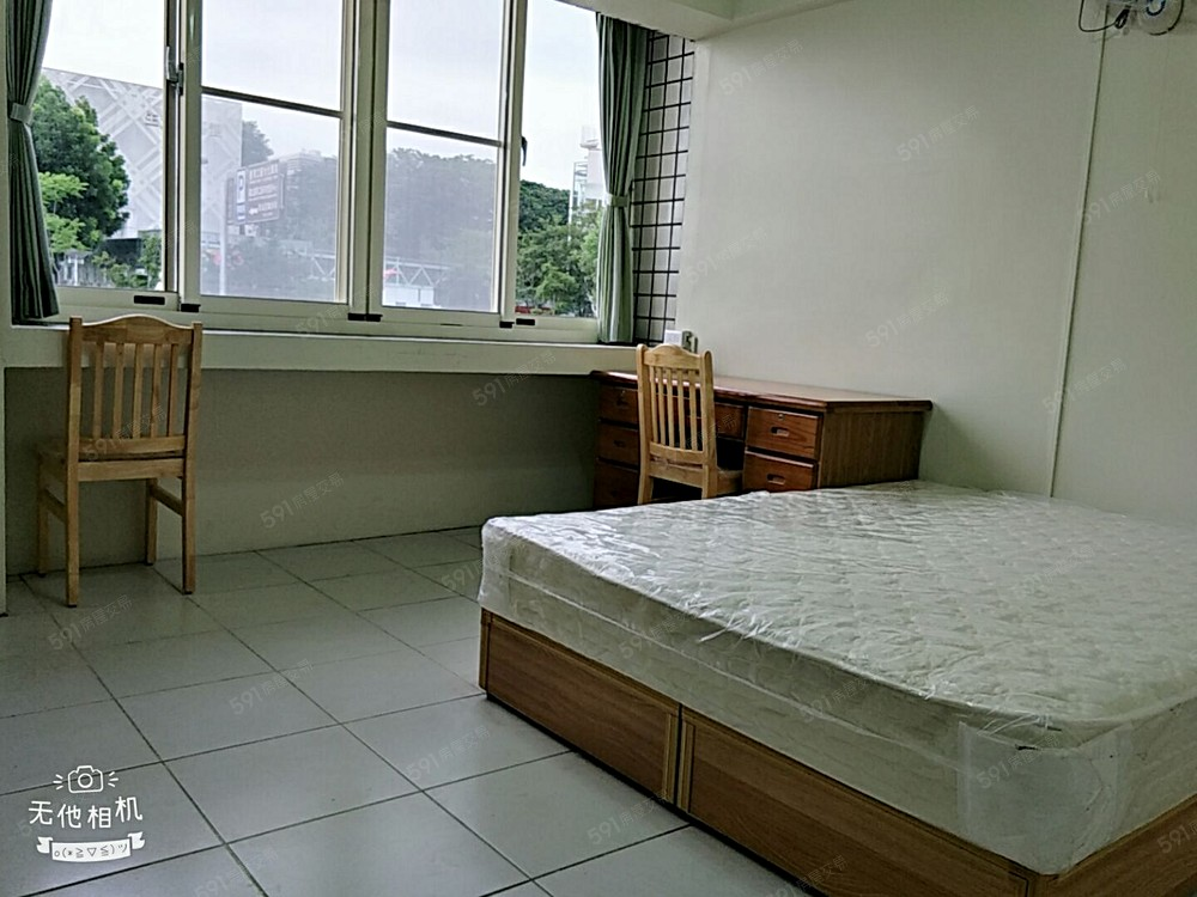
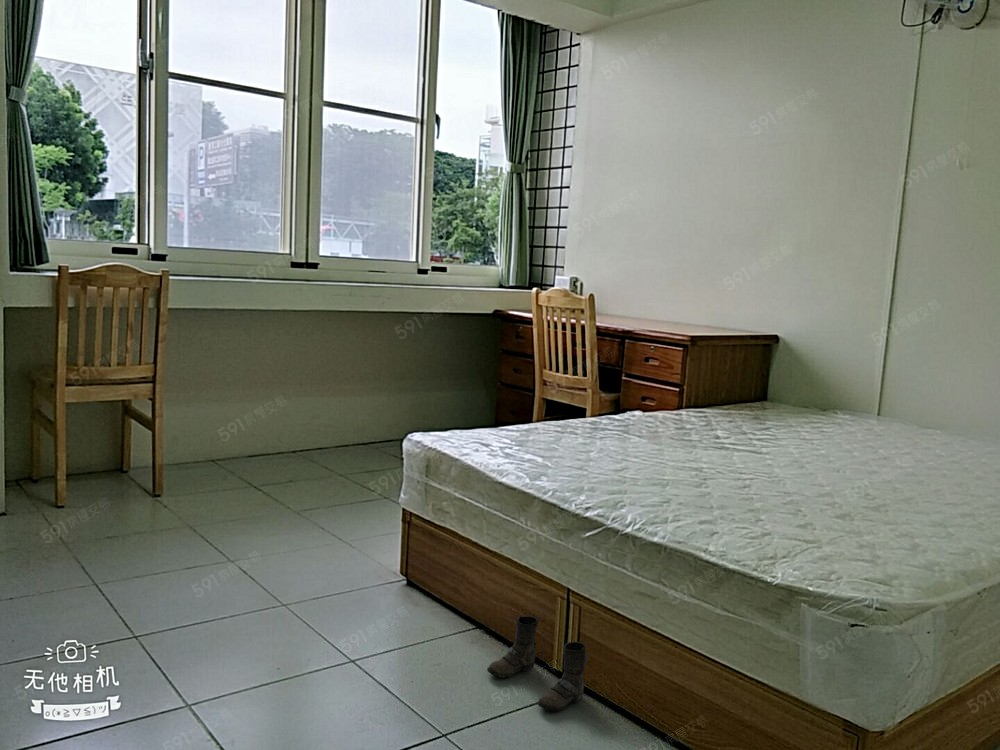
+ boots [486,615,589,712]
